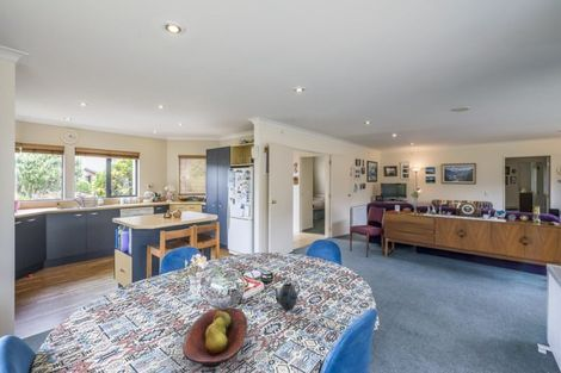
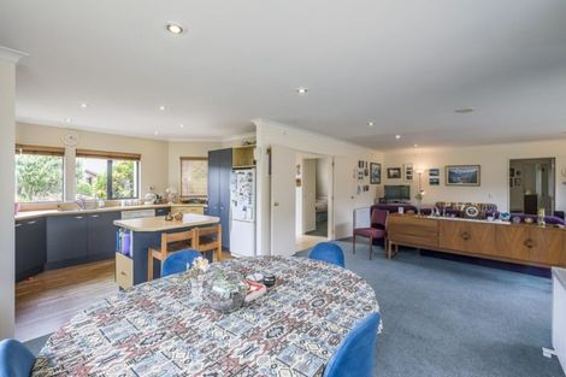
- teapot [273,282,301,311]
- fruit bowl [181,306,248,368]
